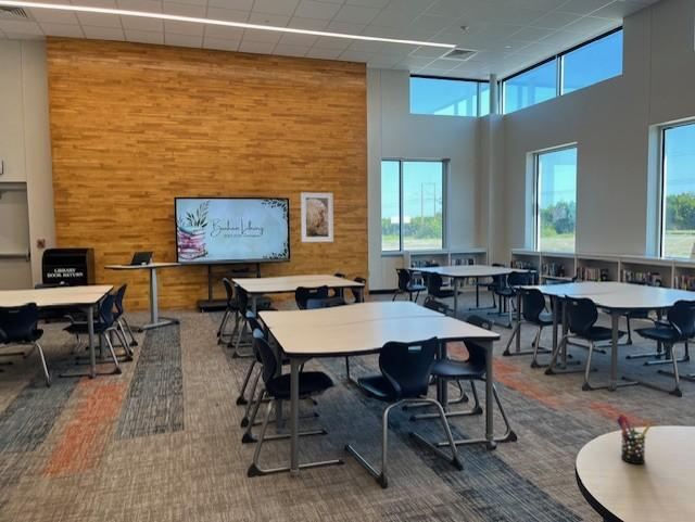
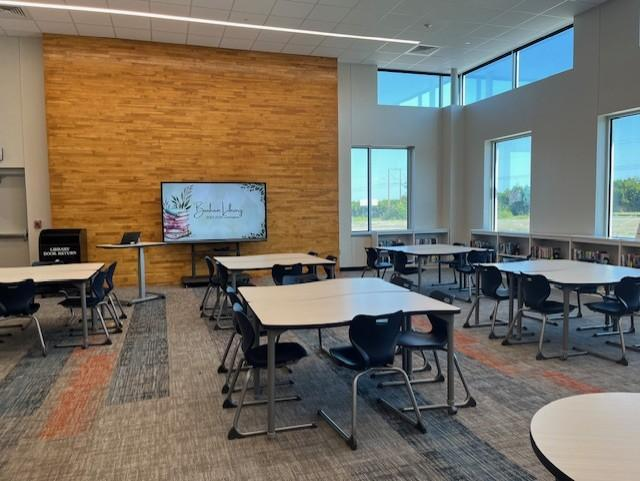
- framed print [300,192,334,243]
- pen holder [616,413,652,464]
